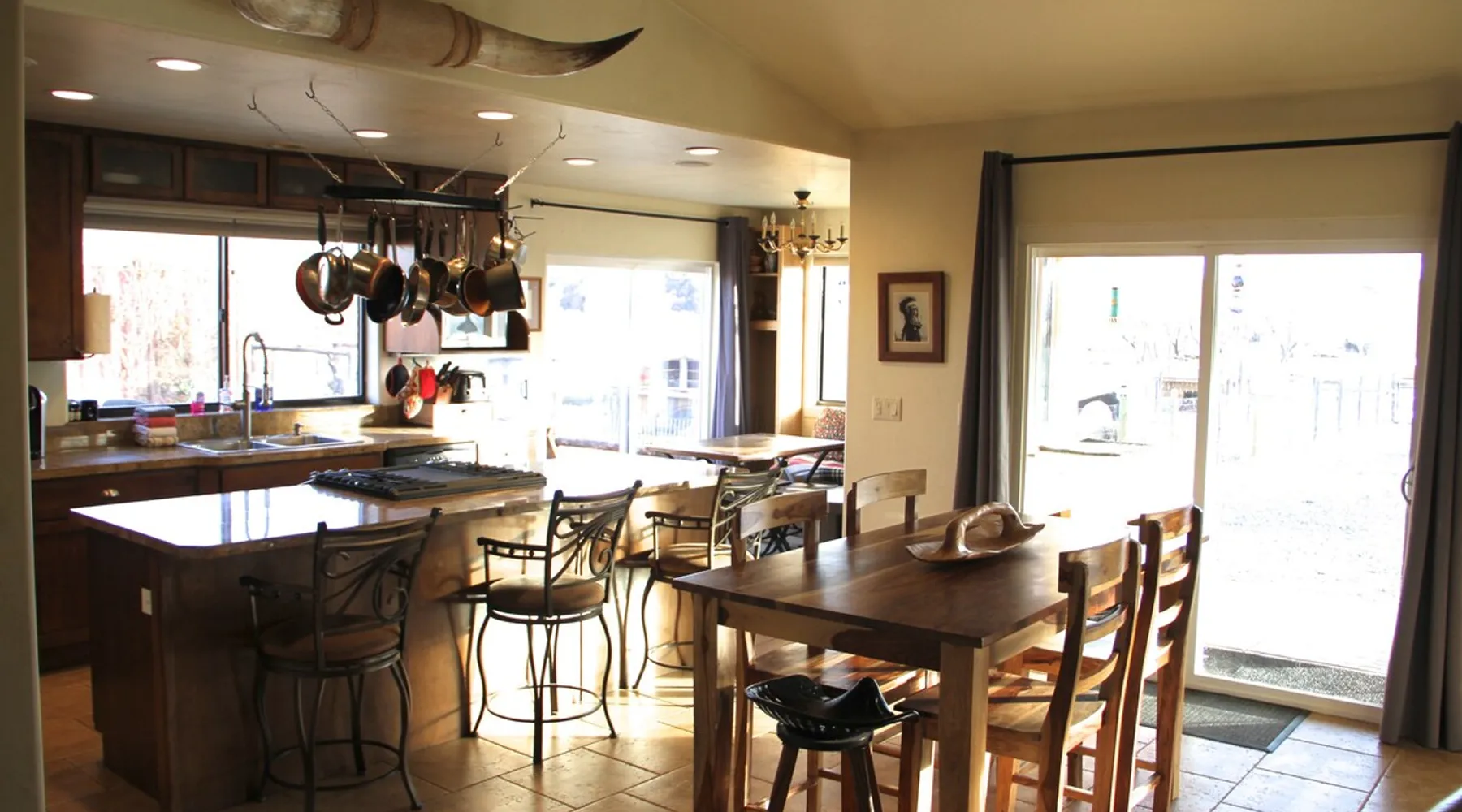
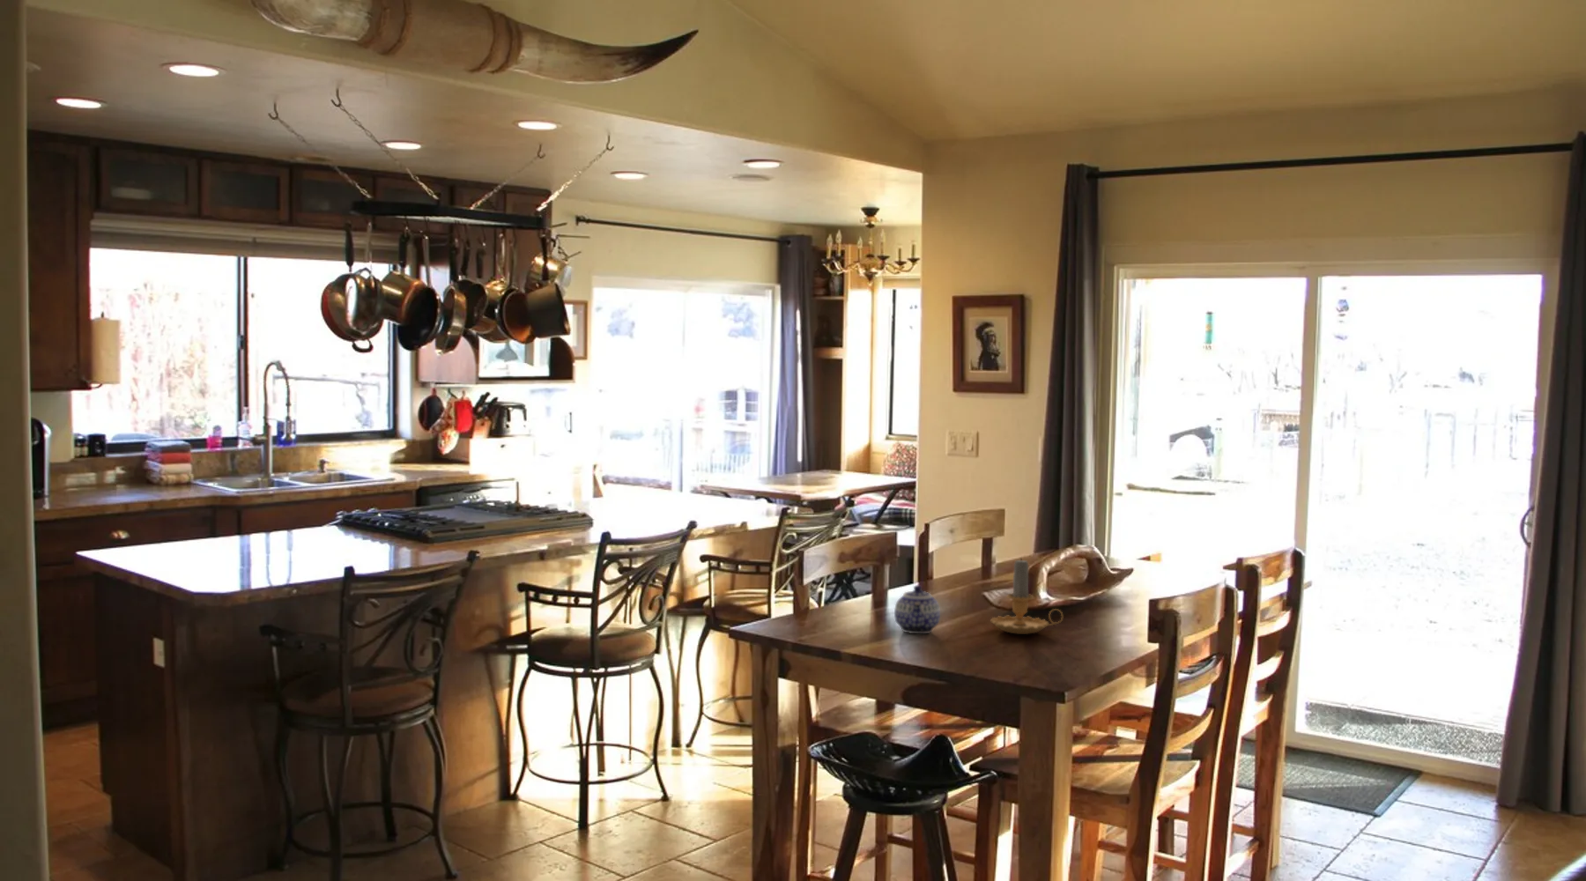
+ teapot [894,585,941,635]
+ candle [989,556,1064,635]
